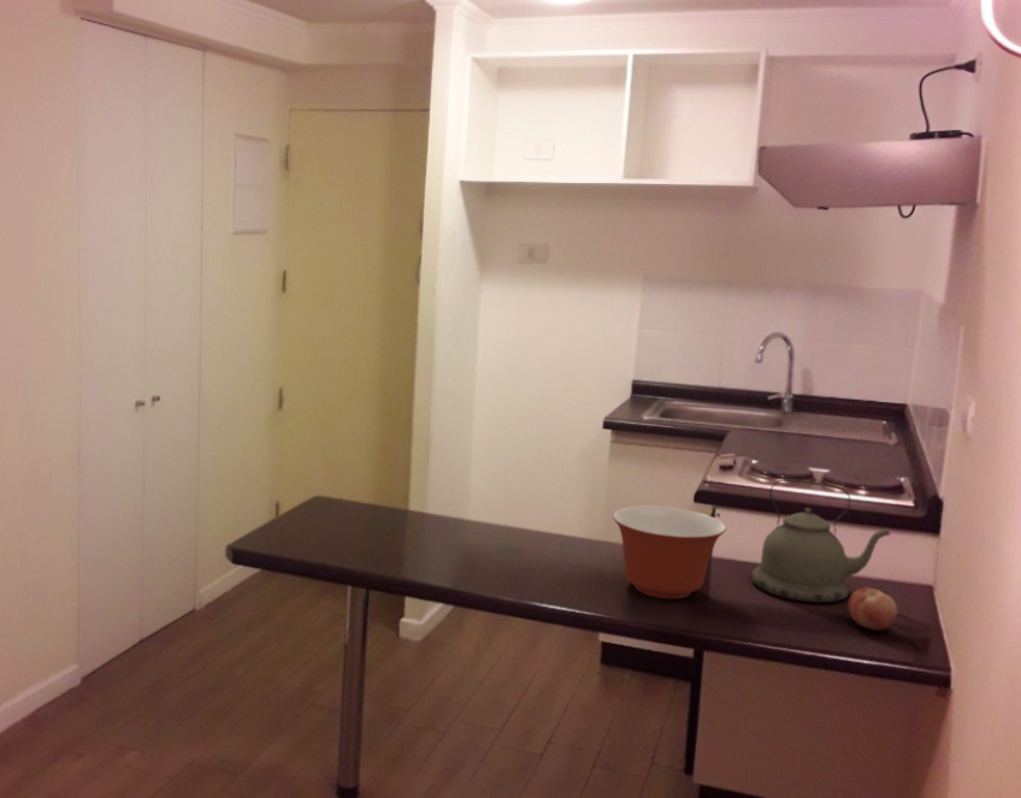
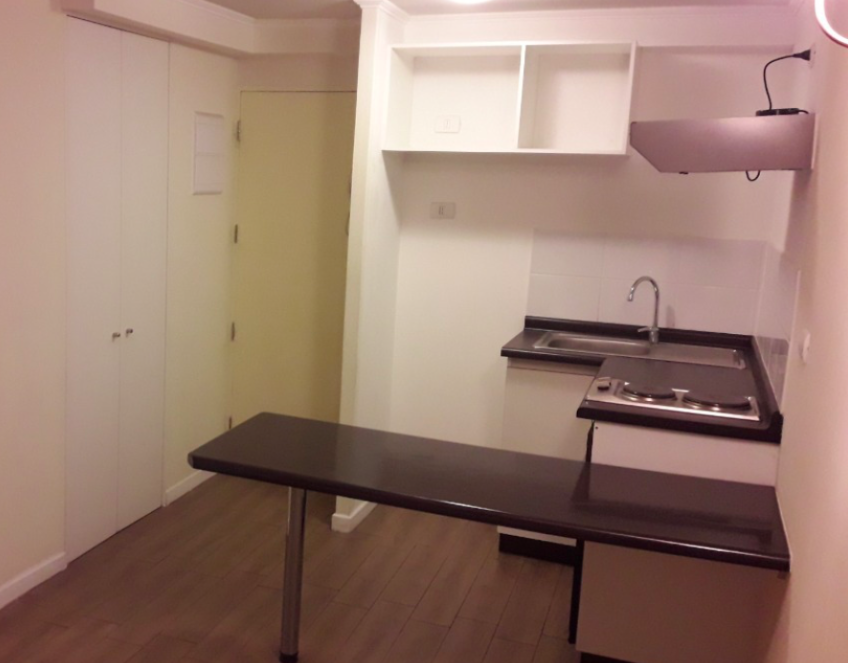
- mixing bowl [612,506,727,601]
- fruit [846,586,898,631]
- kettle [750,478,891,604]
